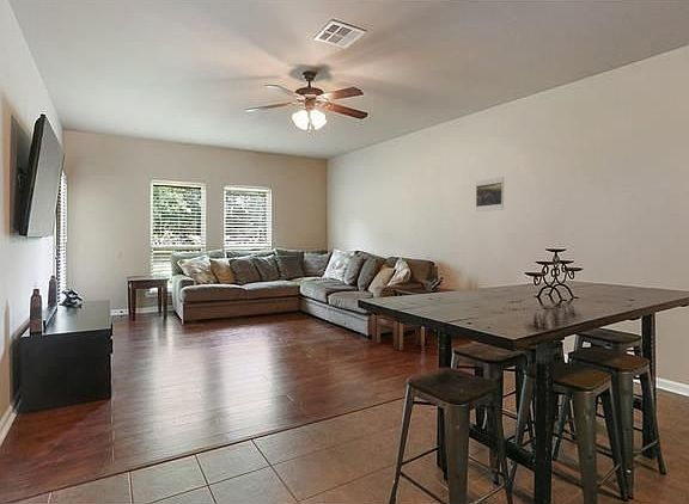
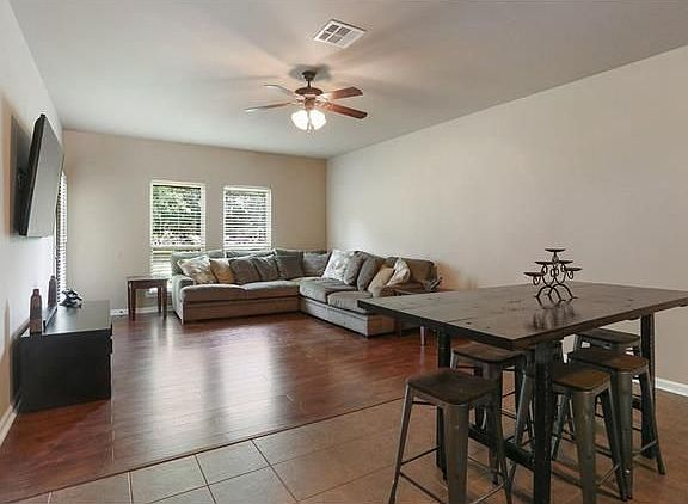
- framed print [475,176,505,213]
- side table [371,313,426,351]
